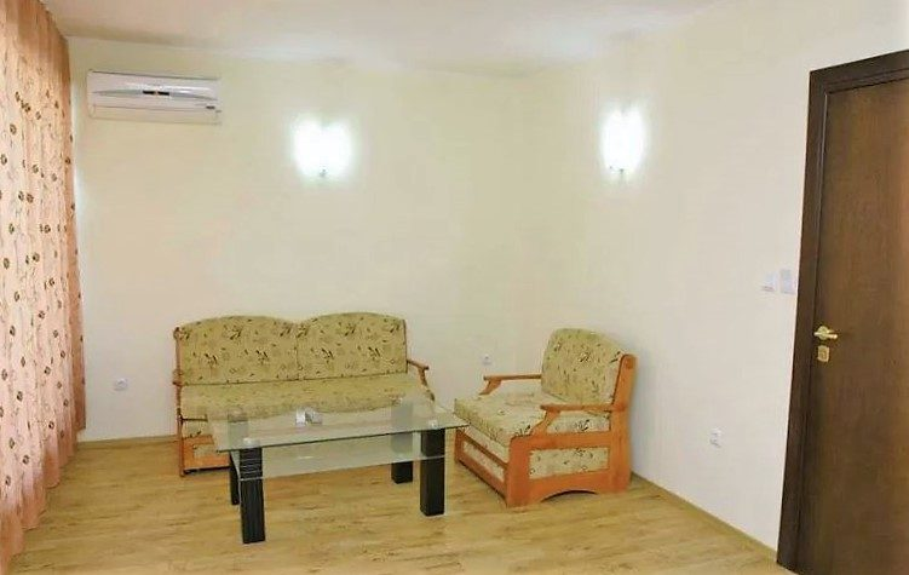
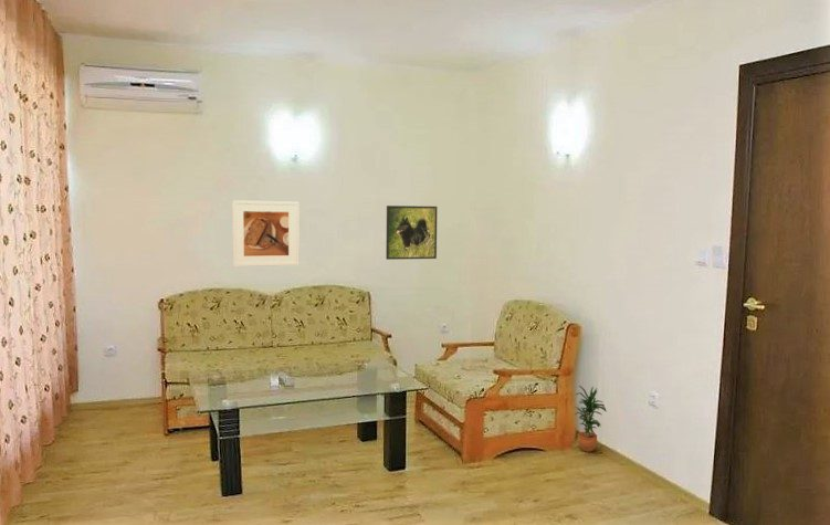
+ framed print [385,204,439,261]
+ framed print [231,200,301,267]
+ potted plant [574,385,608,453]
